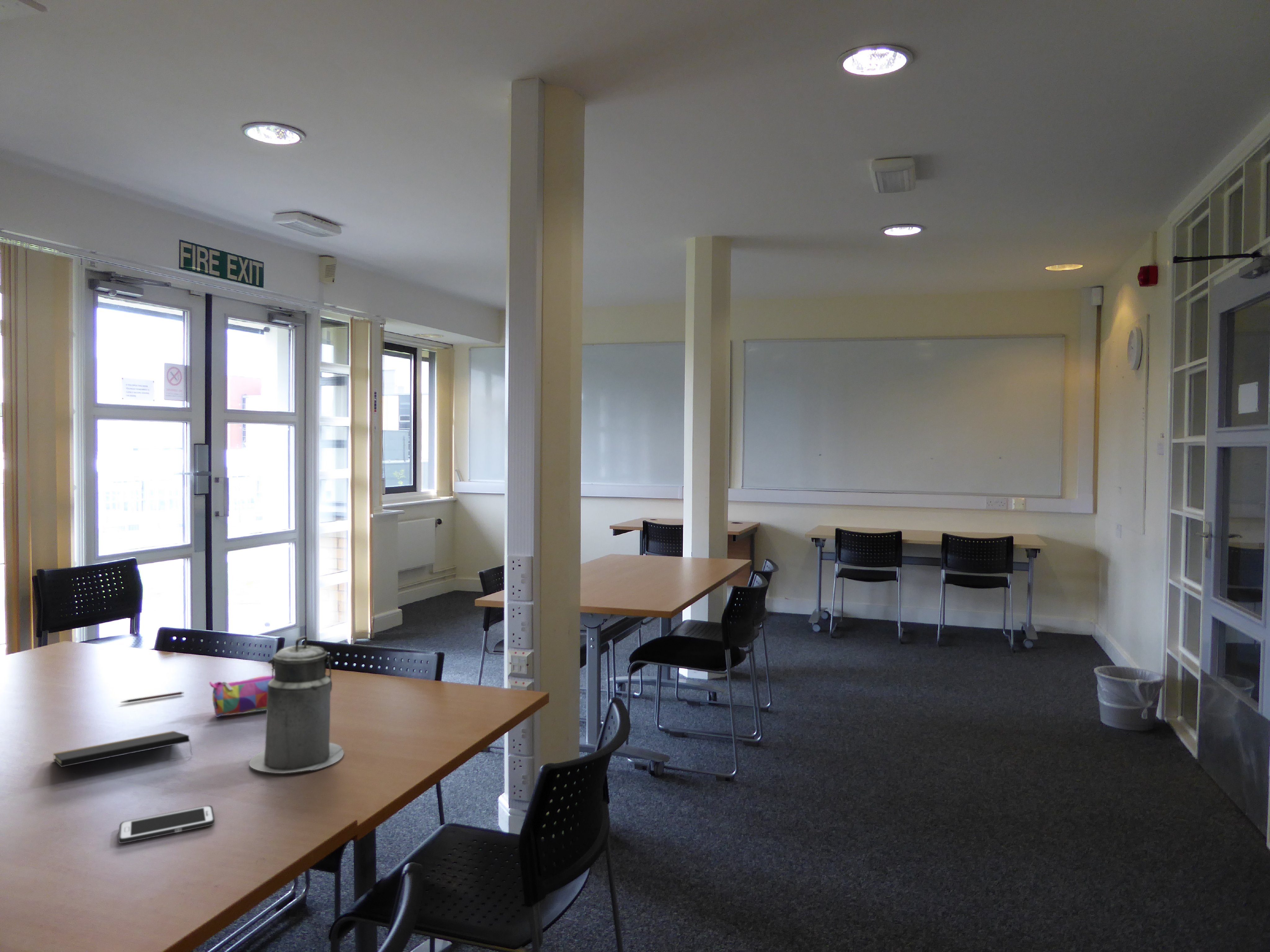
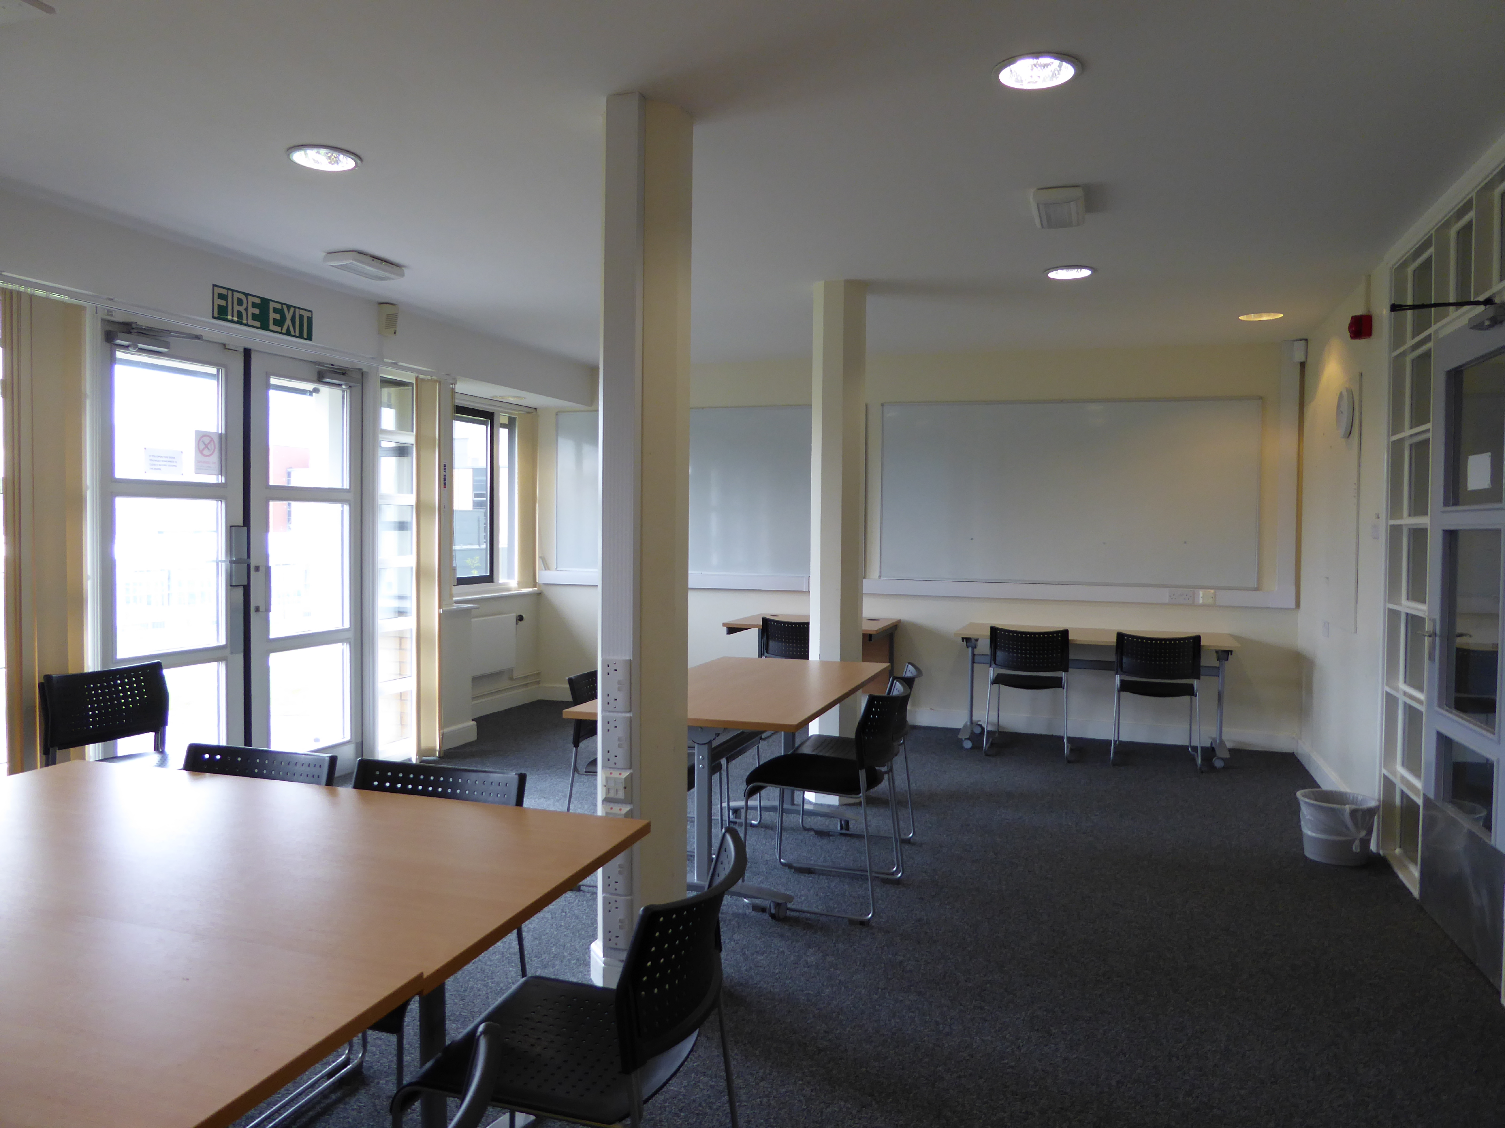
- pencil case [209,675,274,717]
- cell phone [118,805,215,844]
- canister [249,636,344,774]
- notepad [53,731,193,767]
- pen [120,691,184,703]
